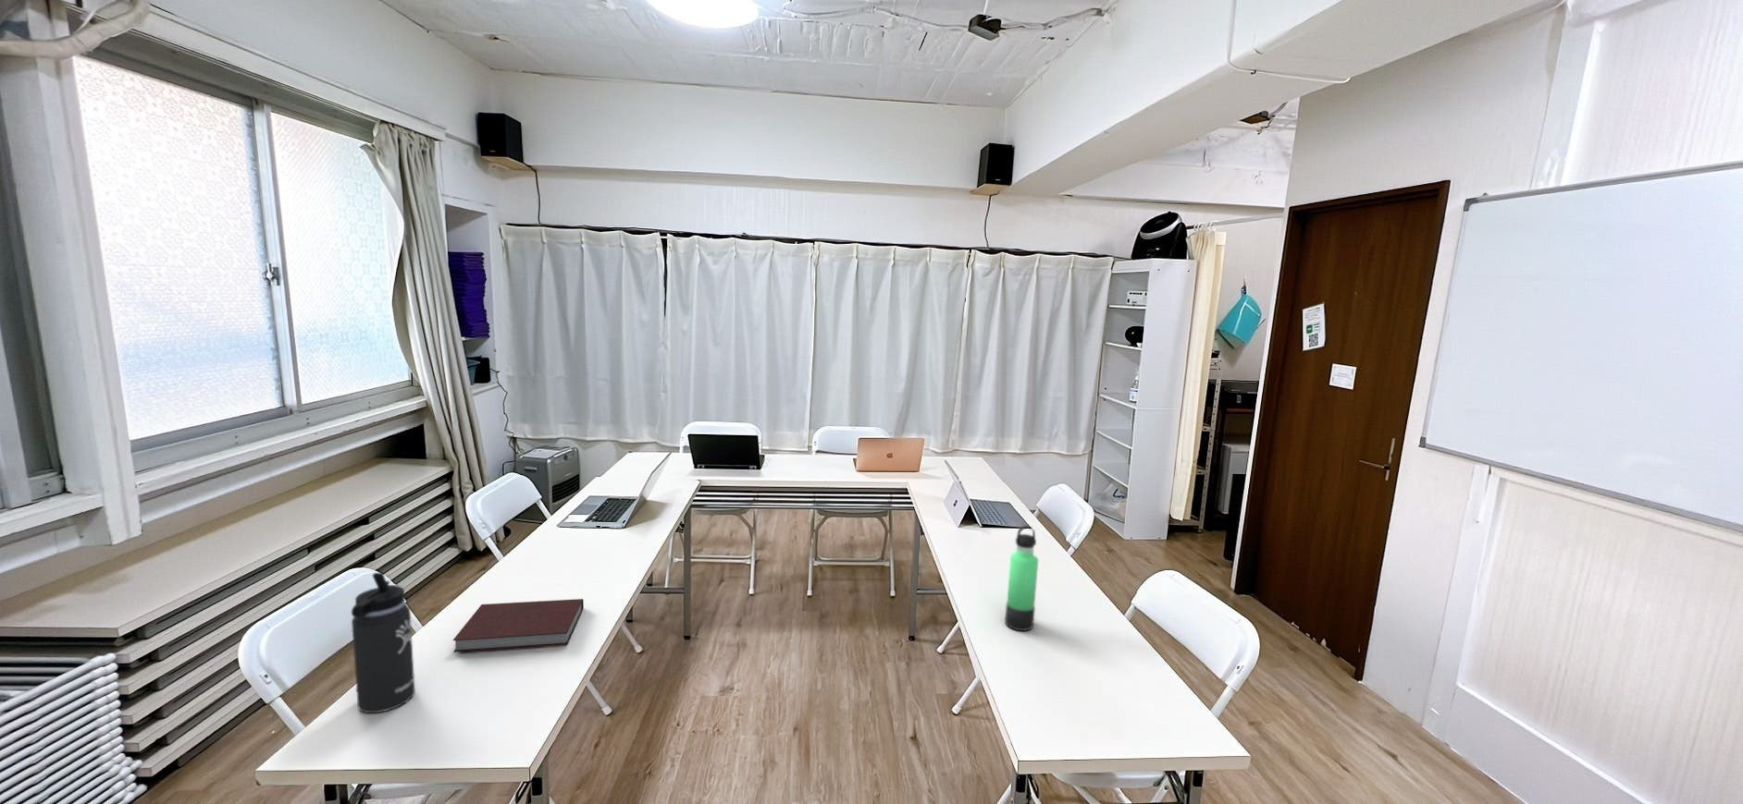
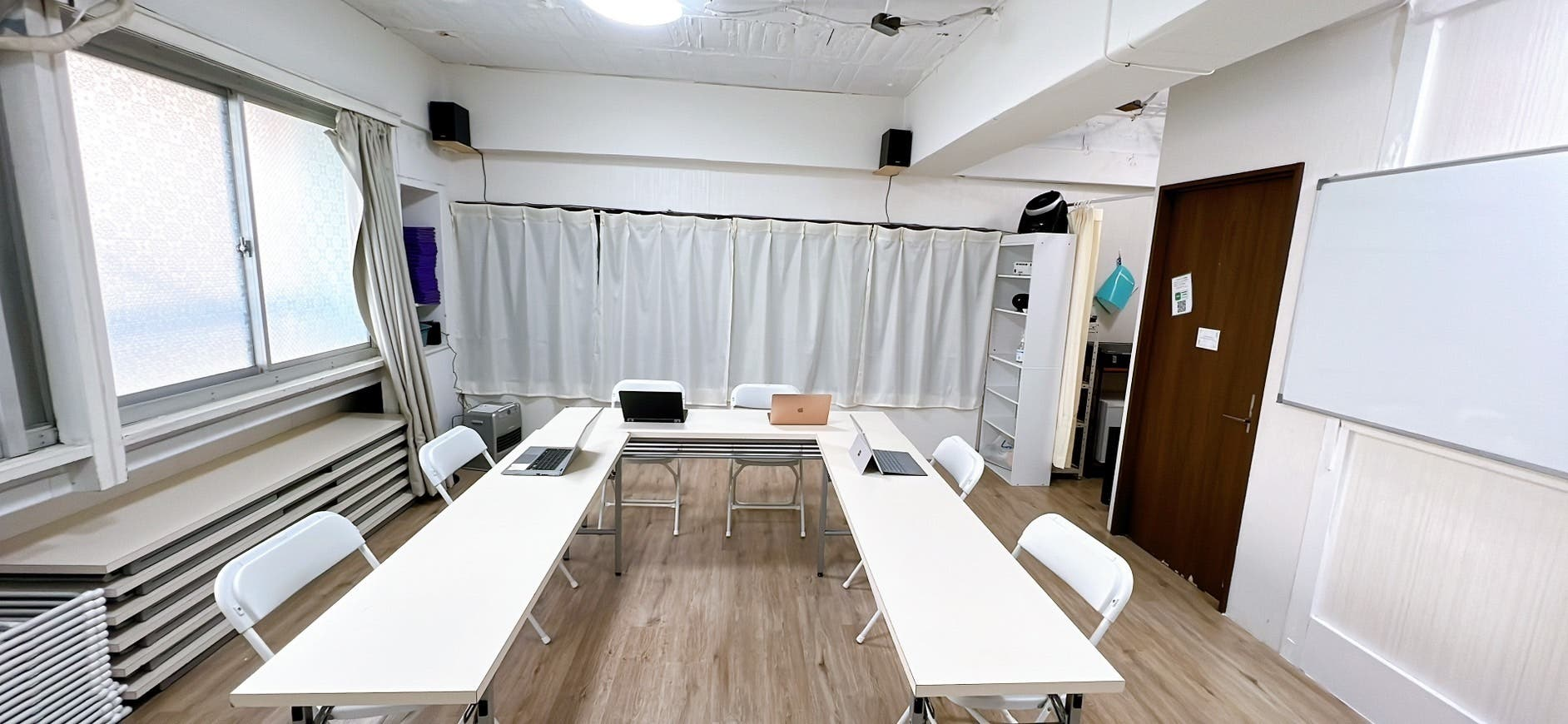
- thermos bottle [350,572,416,713]
- thermos bottle [1004,525,1039,631]
- notebook [452,597,585,653]
